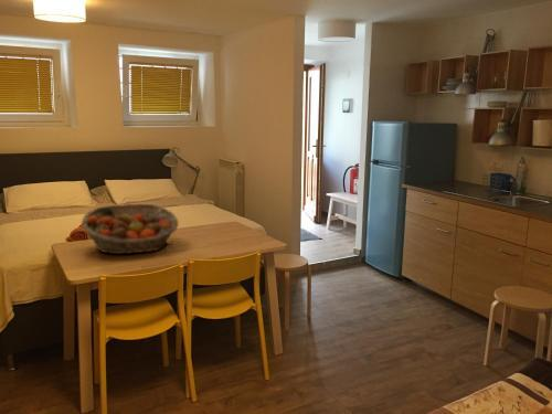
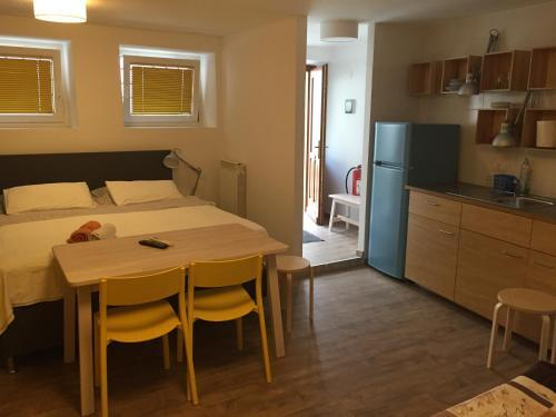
- fruit basket [81,203,180,255]
